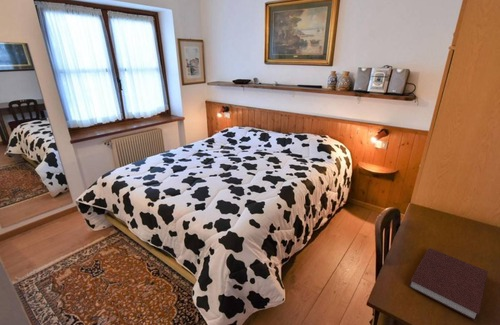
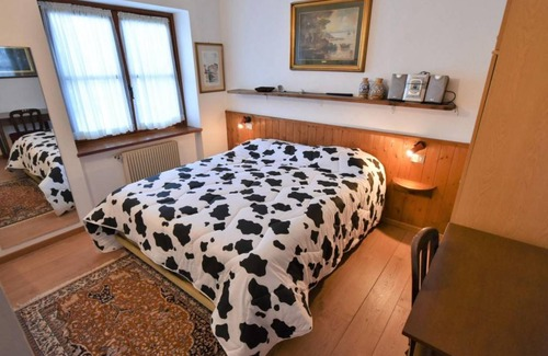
- notebook [408,247,489,322]
